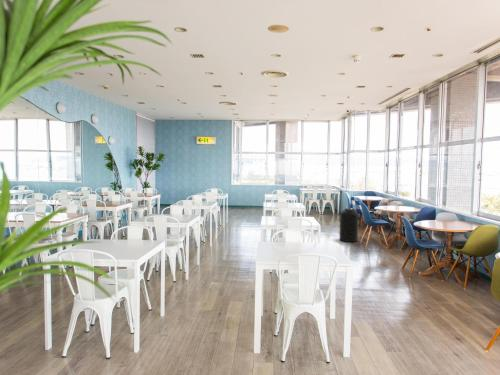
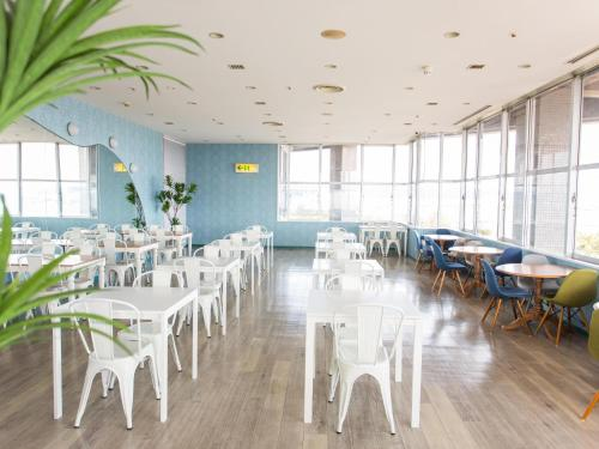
- trash can [339,207,359,243]
